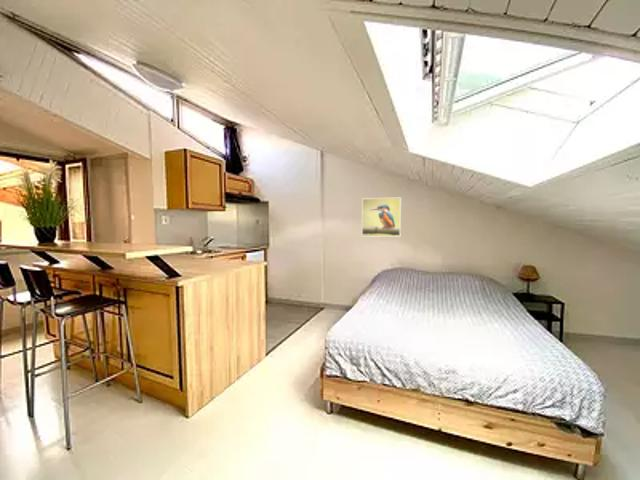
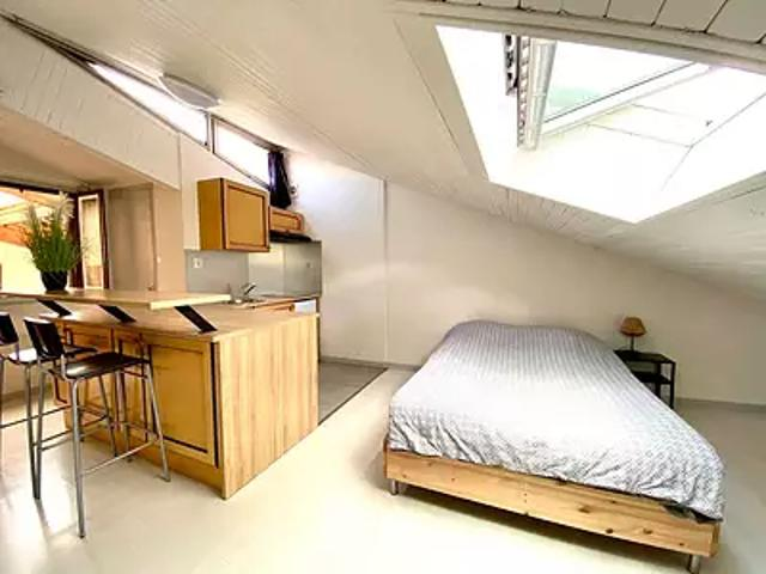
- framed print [361,197,402,238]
